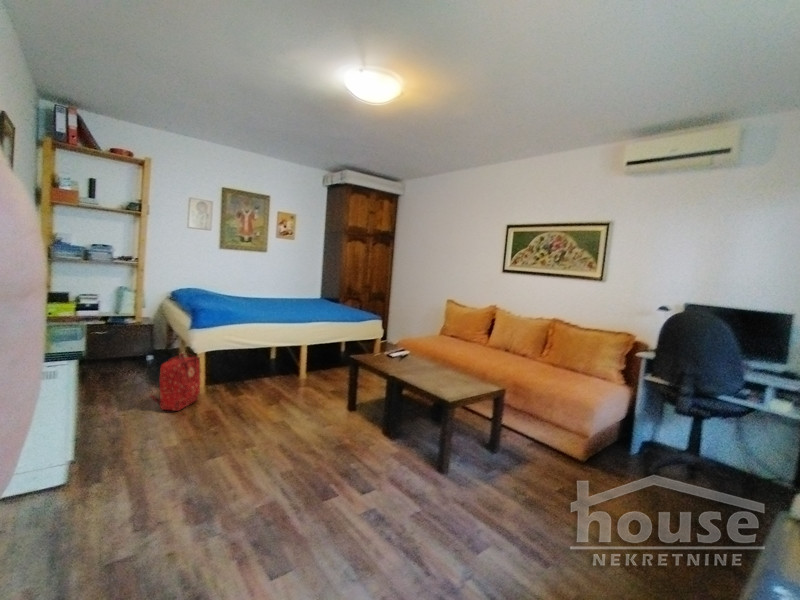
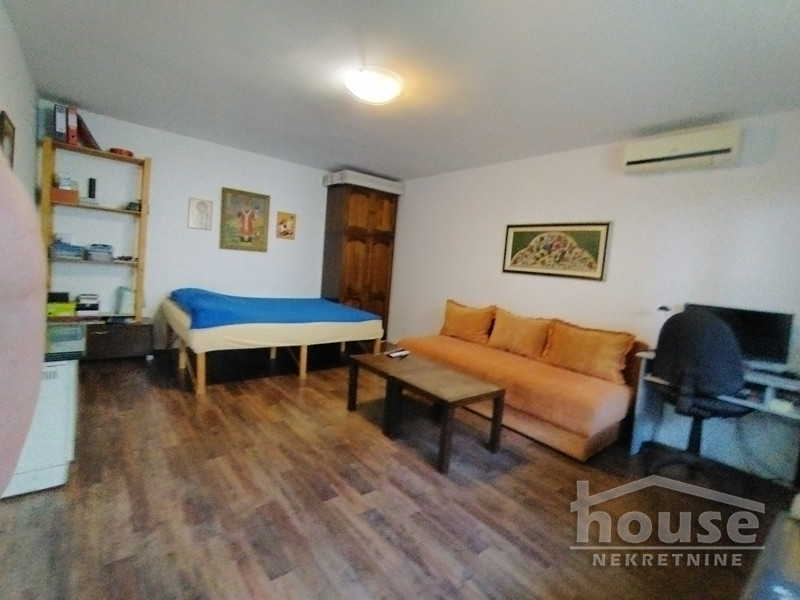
- backpack [148,352,202,412]
